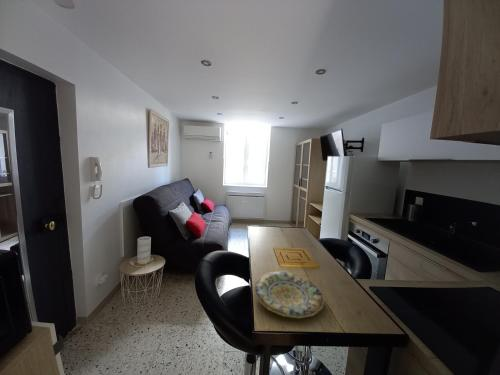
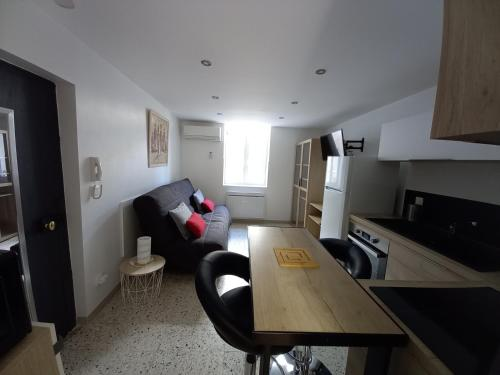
- plate [253,270,326,319]
